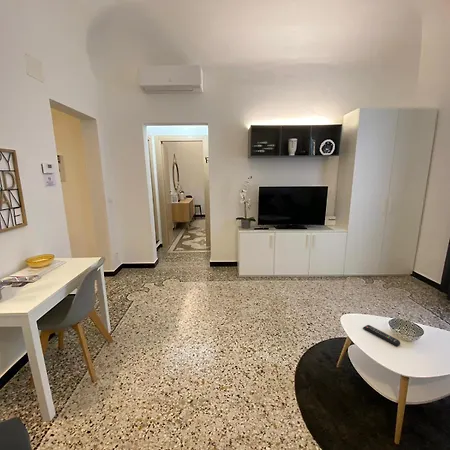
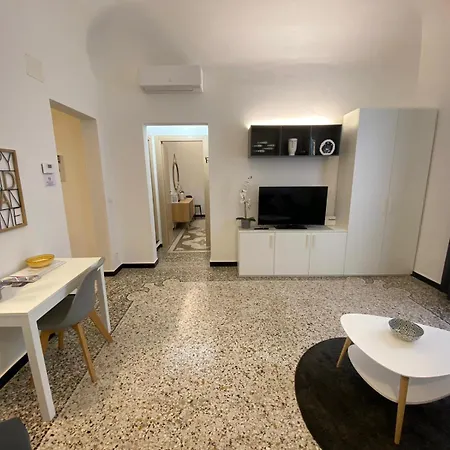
- remote control [362,324,401,347]
